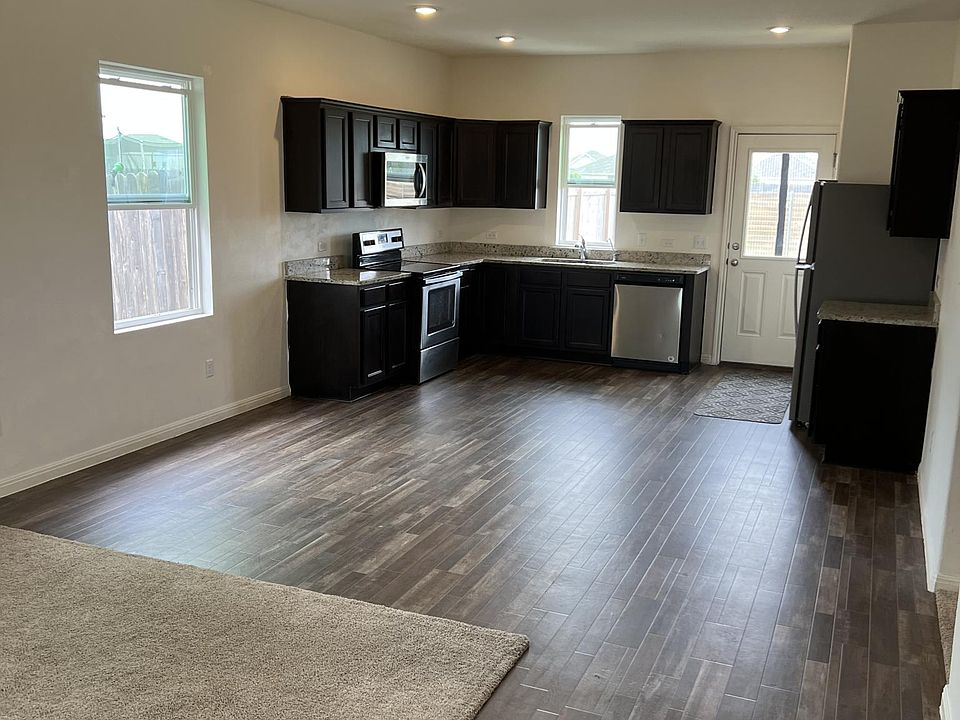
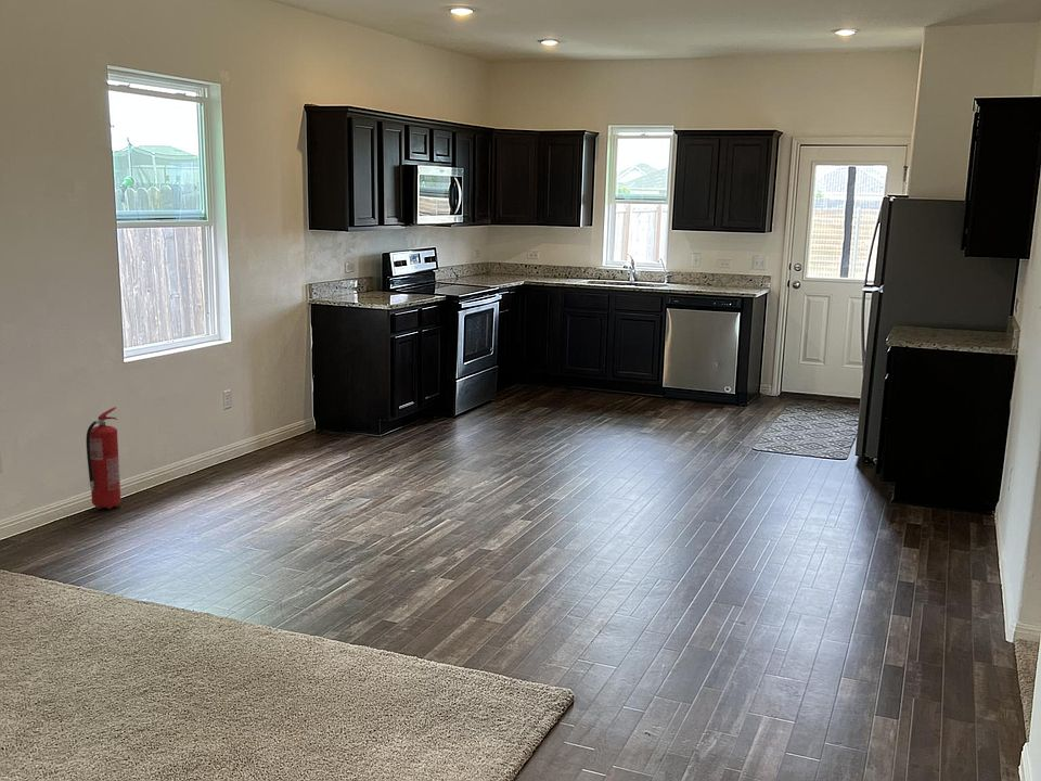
+ fire extinguisher [86,406,121,510]
